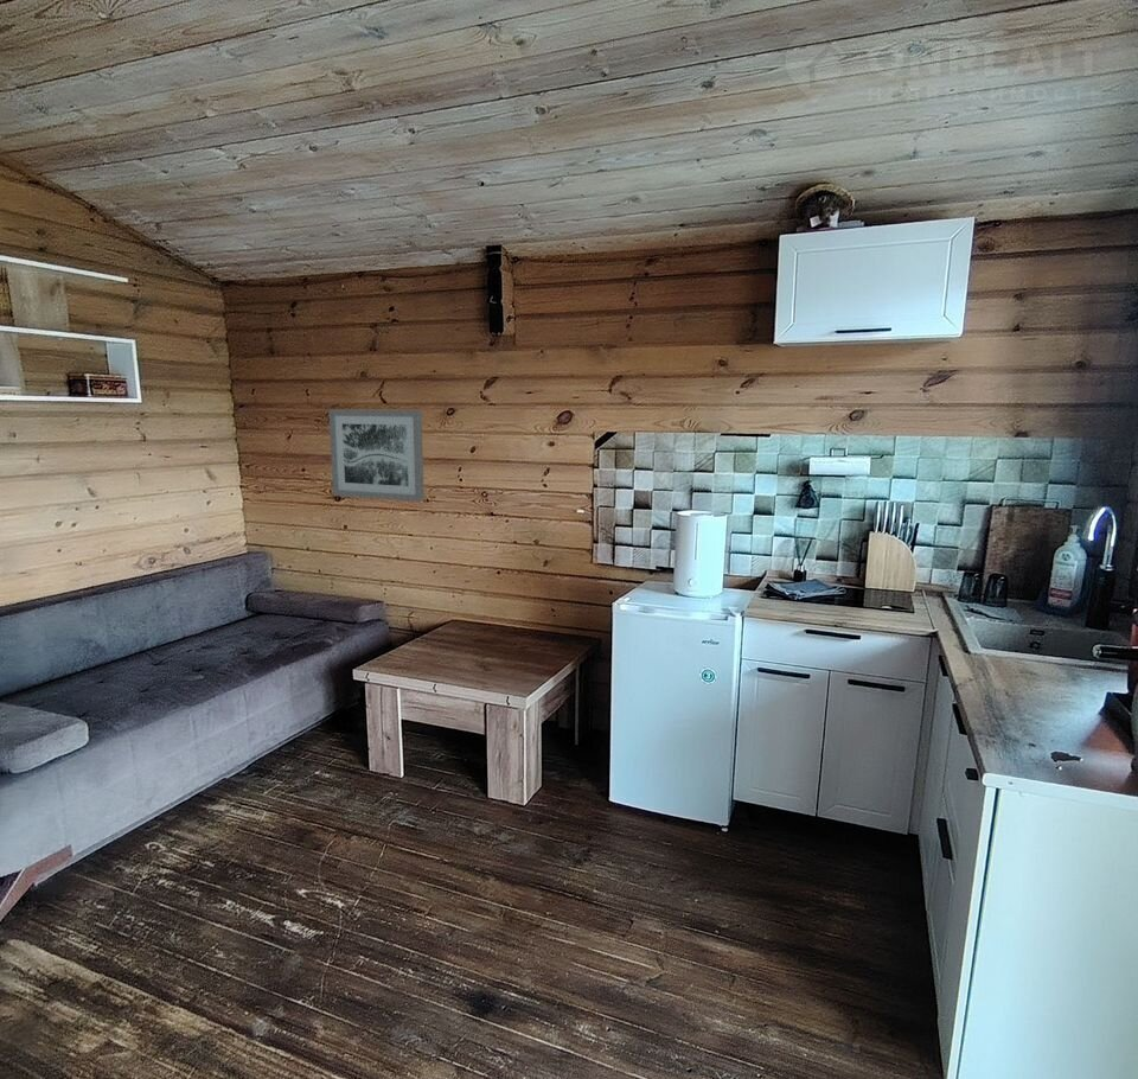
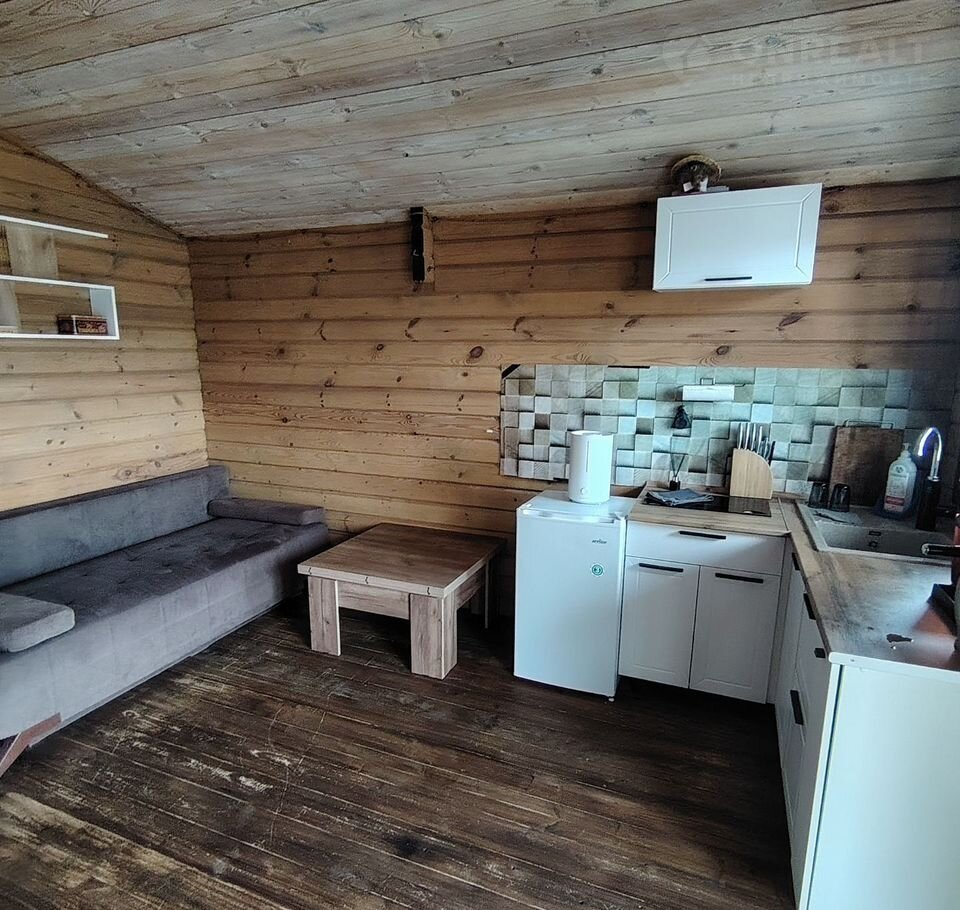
- wall art [328,408,426,503]
